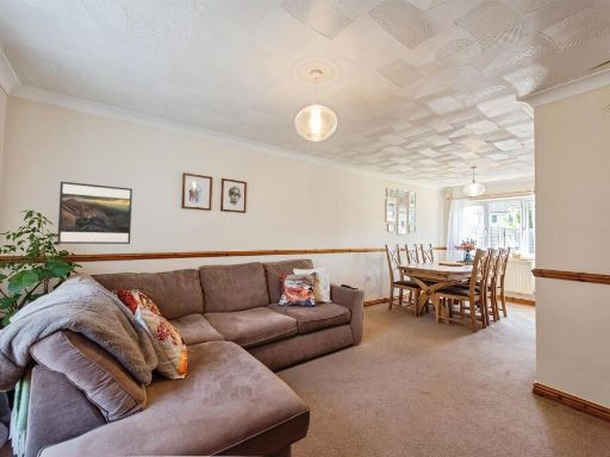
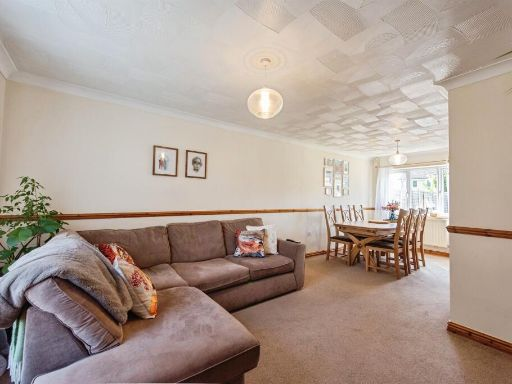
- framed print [56,181,133,245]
